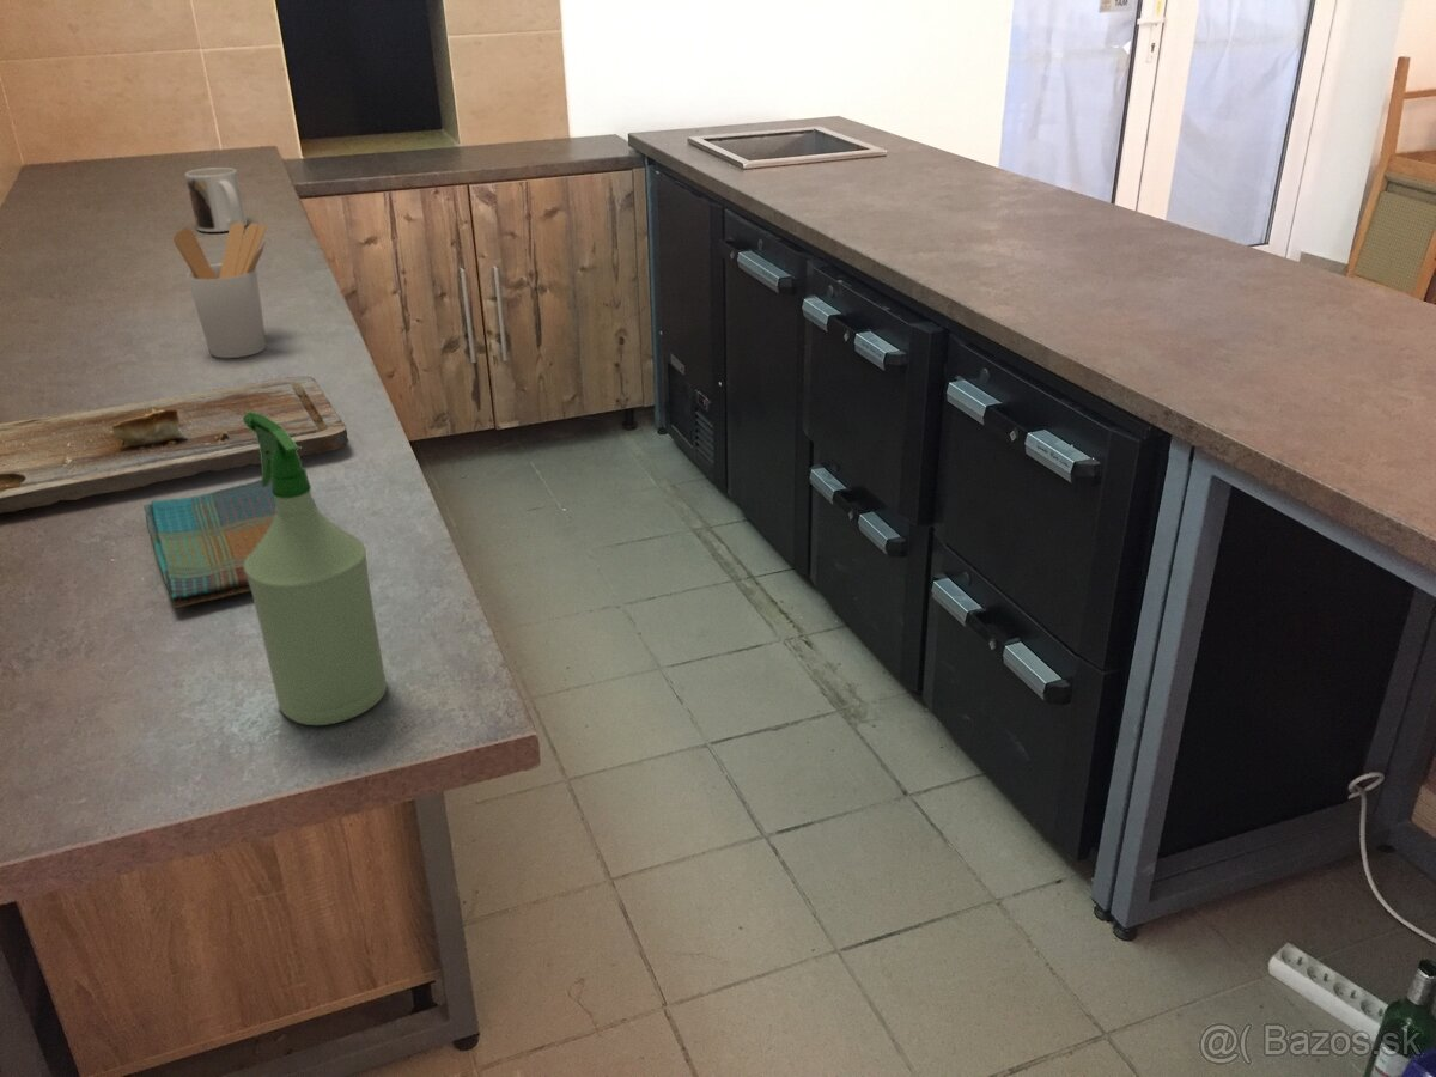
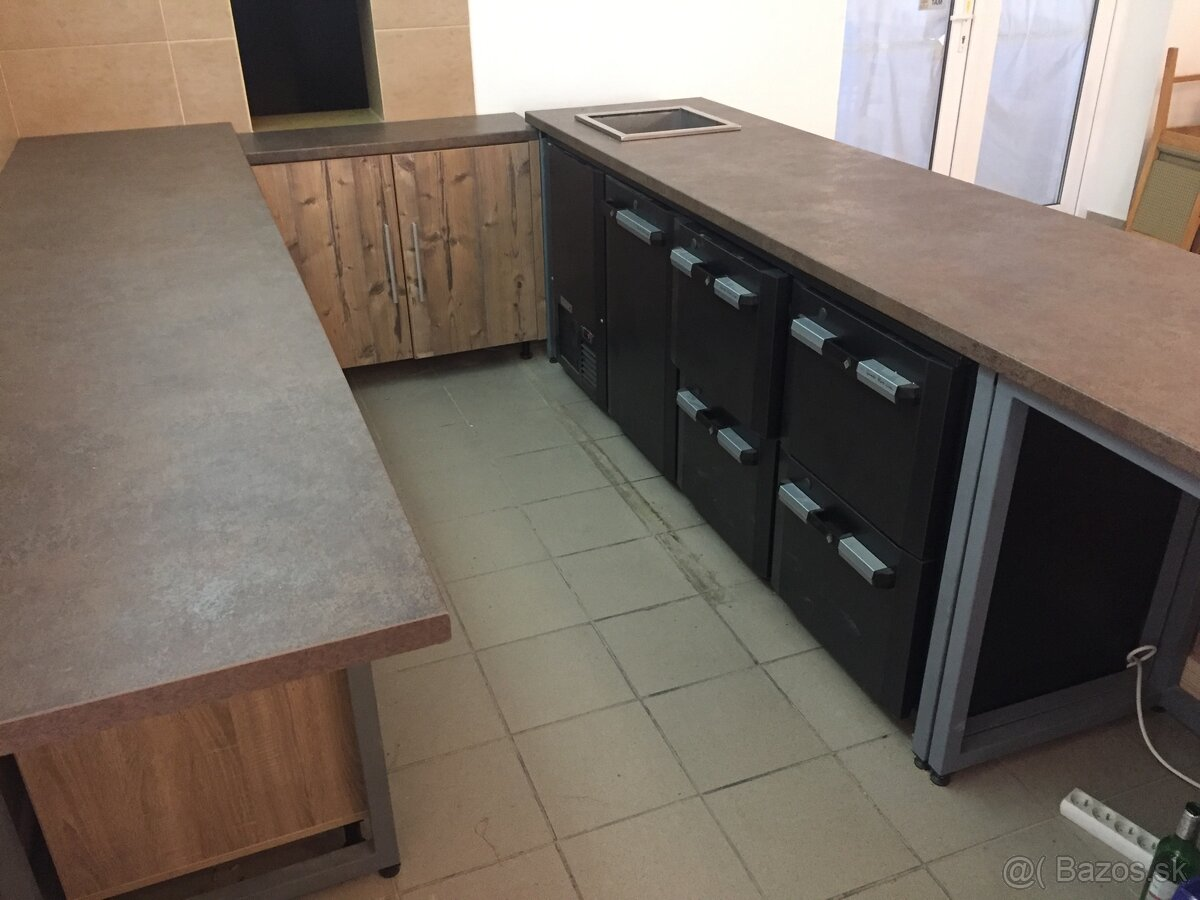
- mug [184,166,248,233]
- dish towel [142,479,320,609]
- spray bottle [243,412,388,726]
- cutting board [0,375,349,515]
- utensil holder [172,221,268,359]
